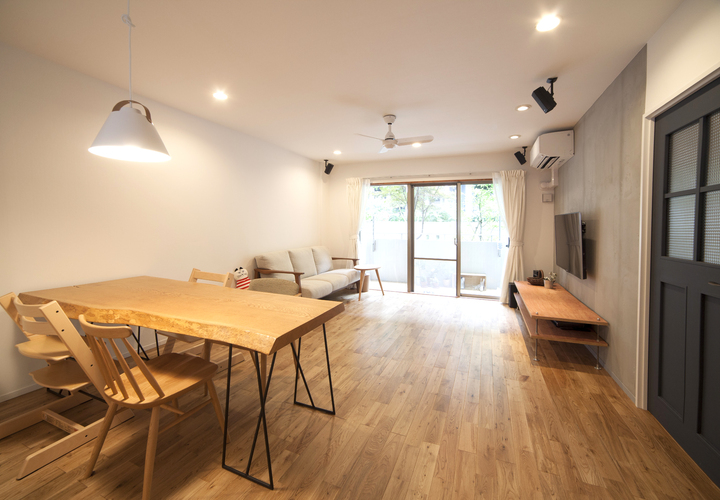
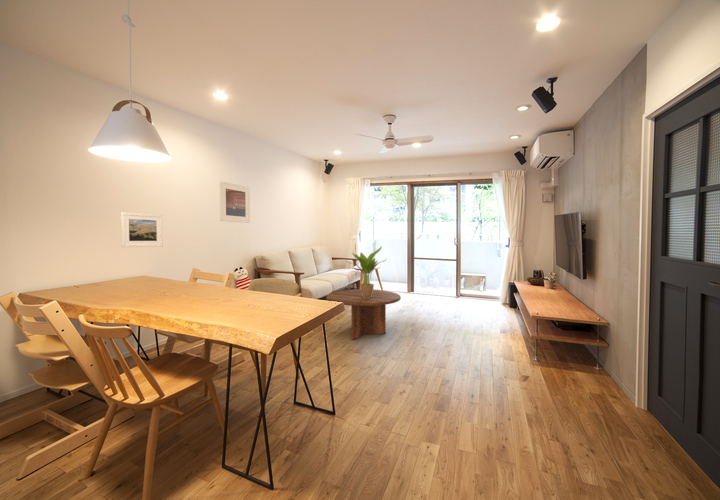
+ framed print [120,211,164,248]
+ potted plant [344,245,386,298]
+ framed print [219,180,251,224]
+ coffee table [326,288,402,341]
